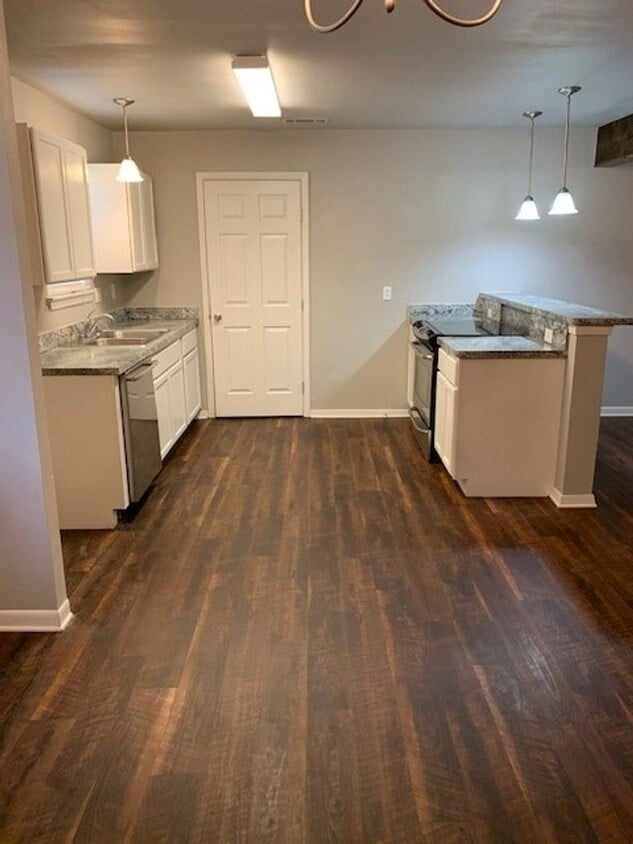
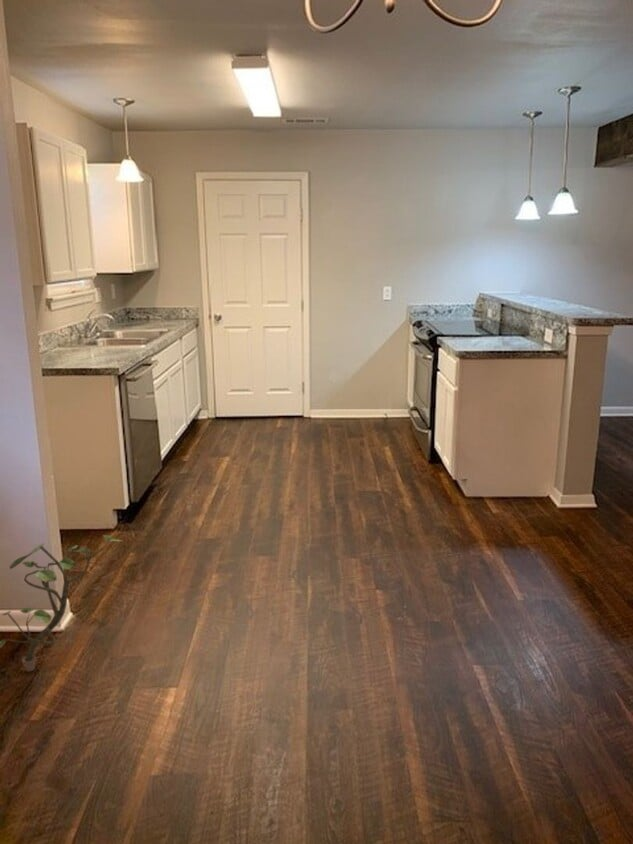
+ potted plant [0,534,123,673]
